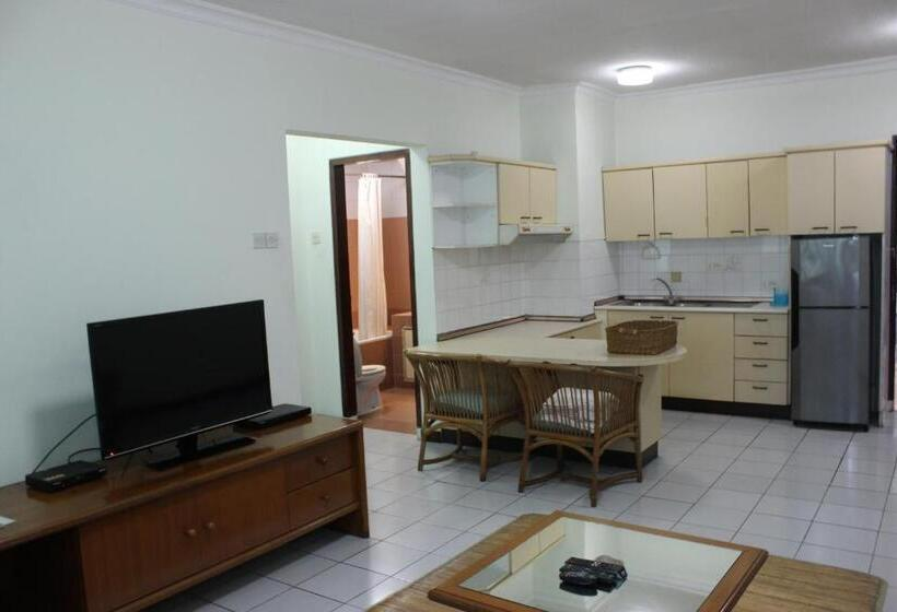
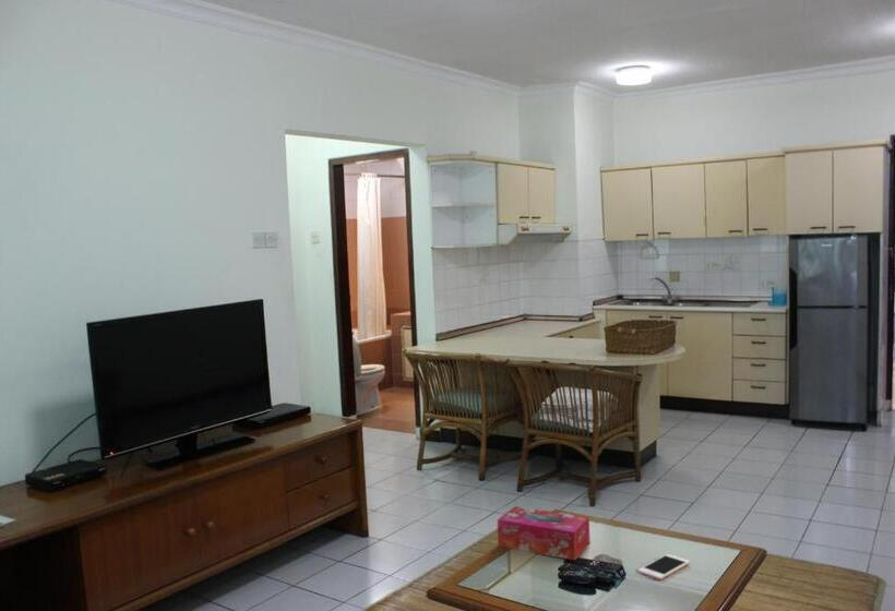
+ cell phone [637,553,691,580]
+ tissue box [497,505,592,561]
